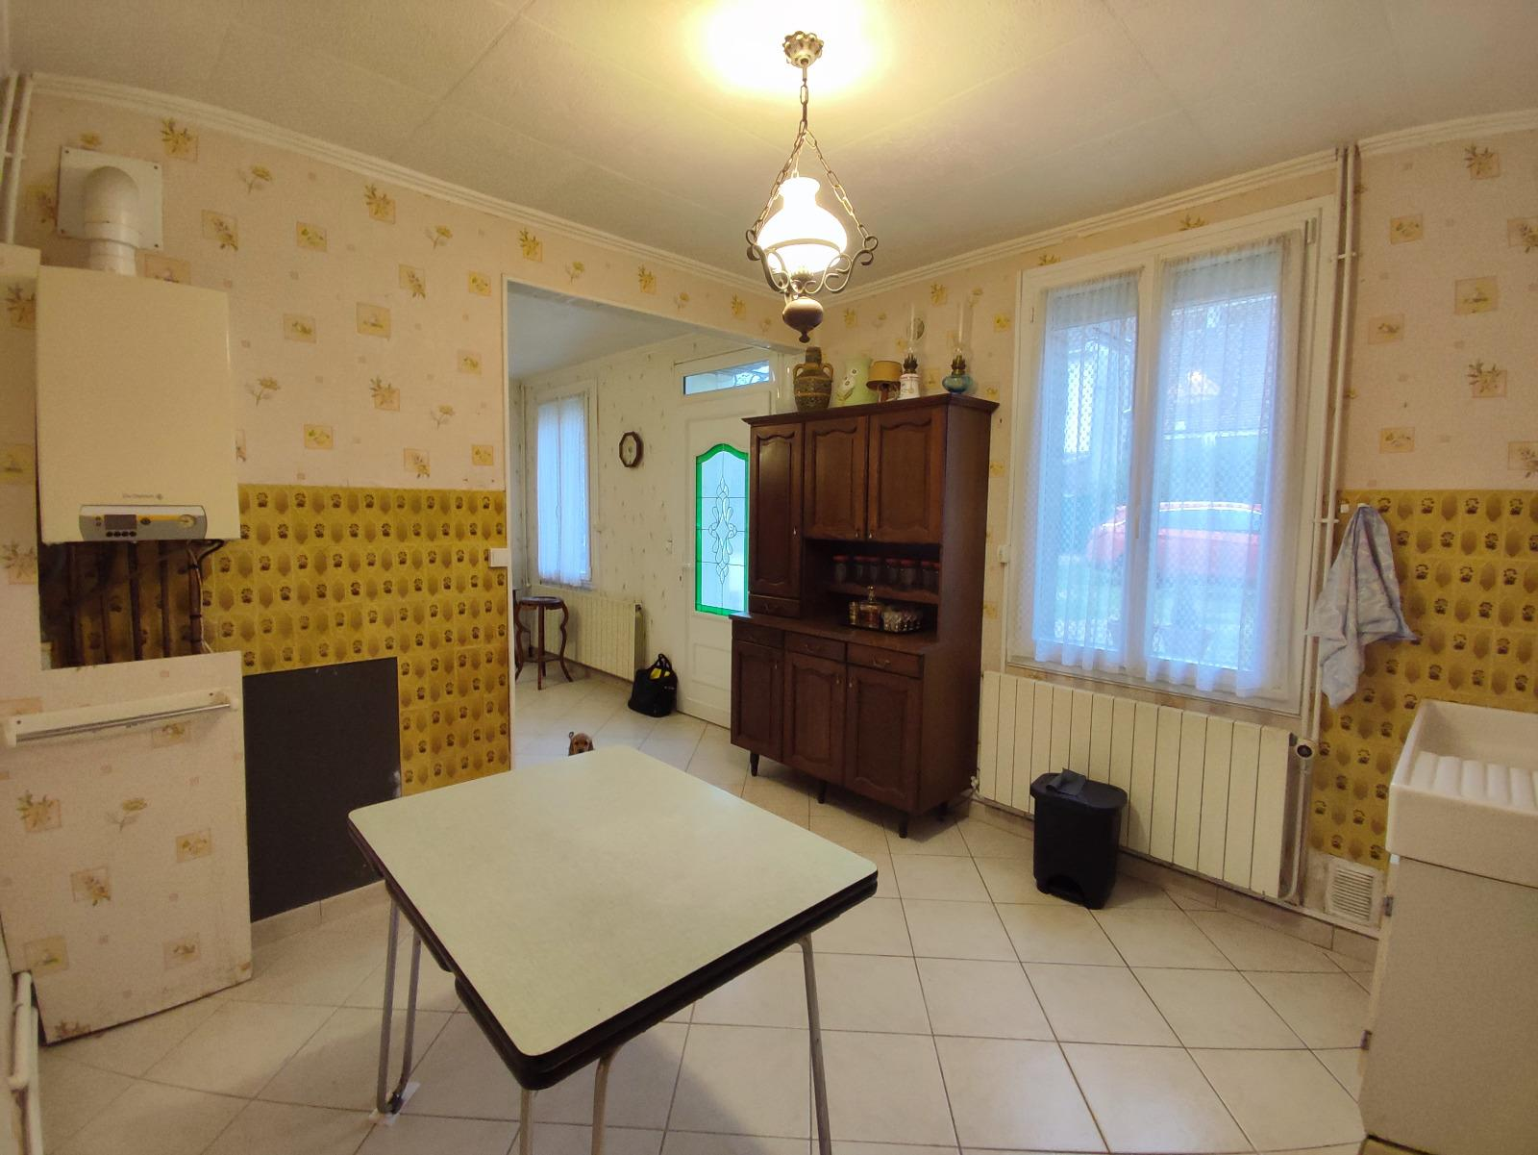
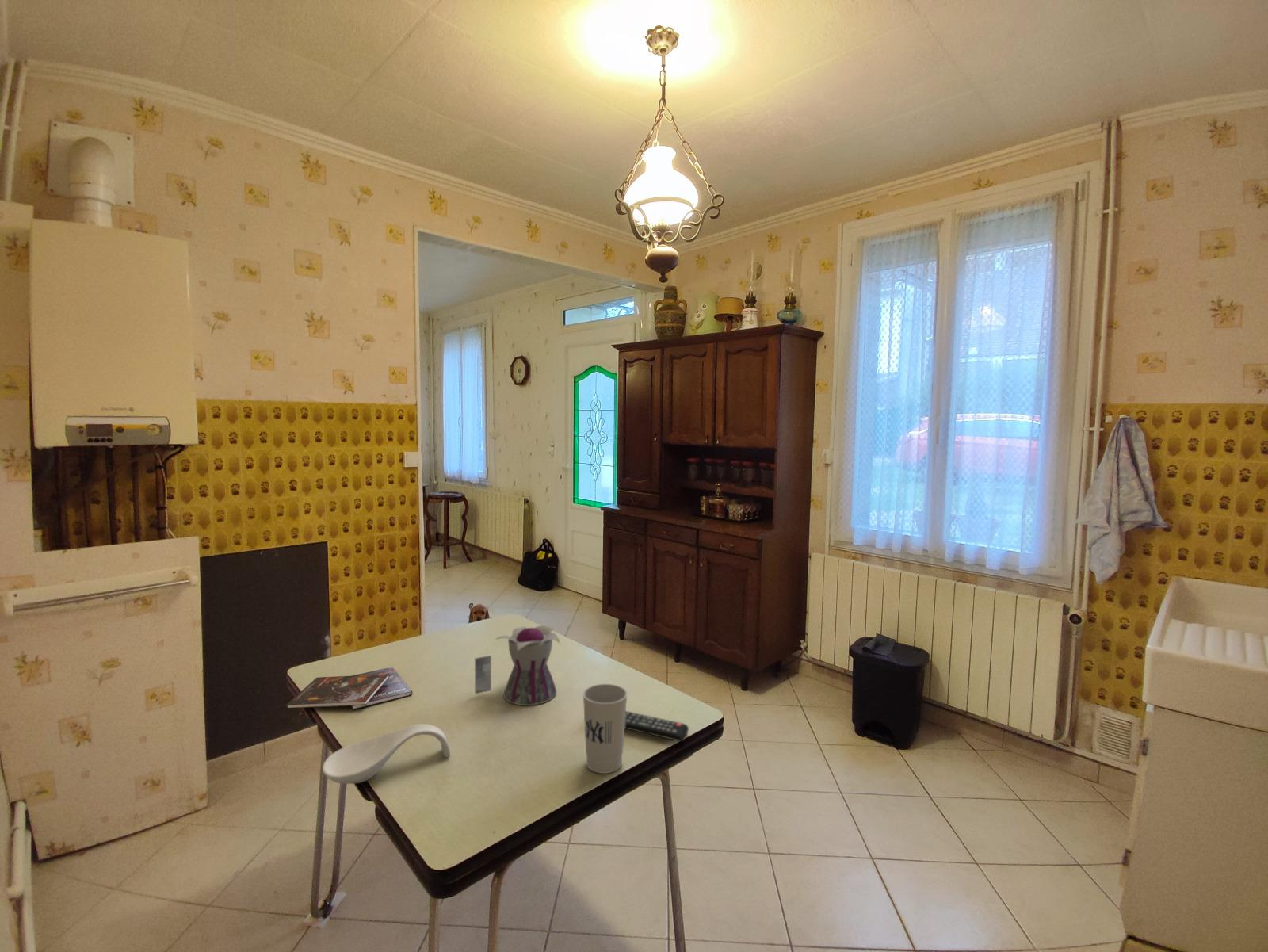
+ remote control [624,710,689,743]
+ booklet [286,666,413,710]
+ cup [582,683,628,774]
+ teapot [474,625,561,706]
+ spoon rest [322,723,451,785]
